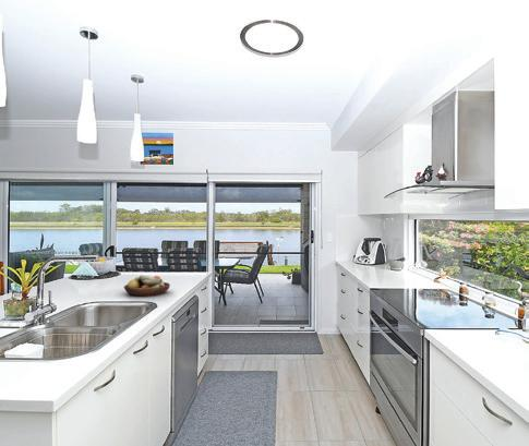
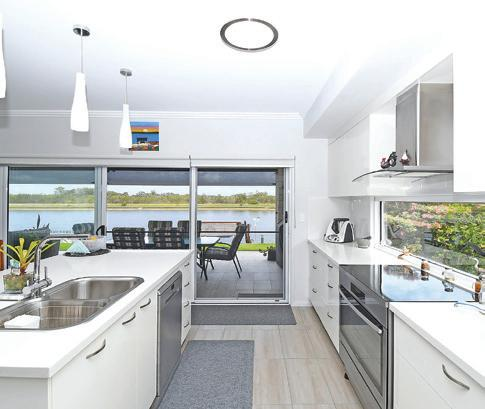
- fruit bowl [123,274,171,297]
